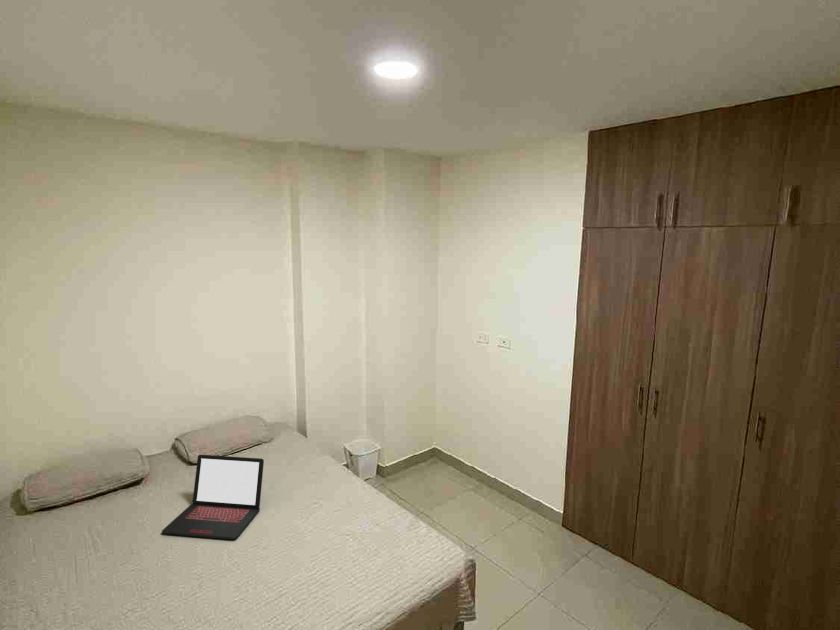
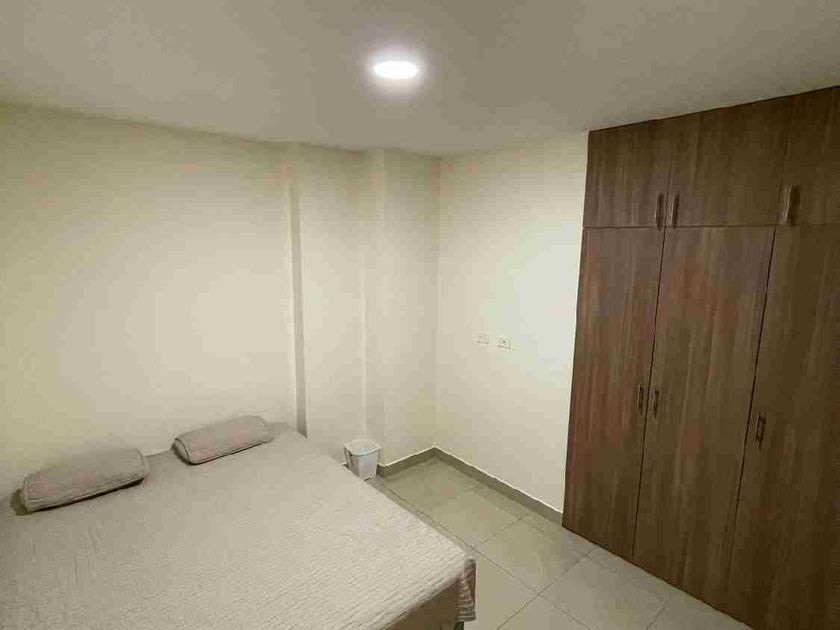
- laptop [161,454,265,541]
